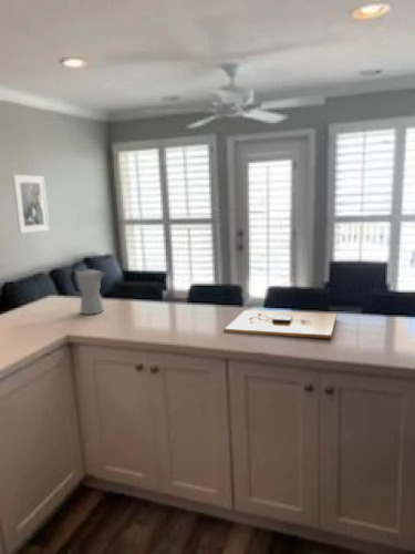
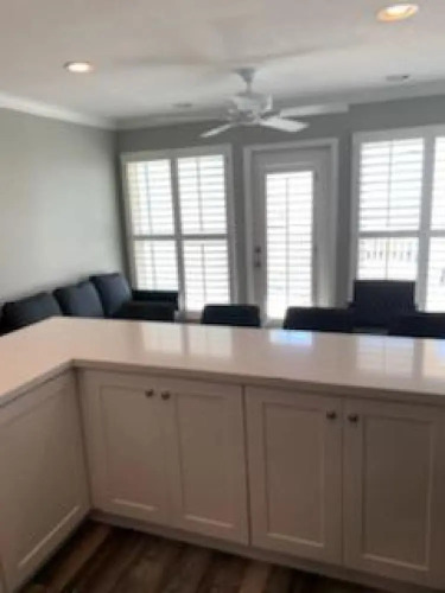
- moka pot [69,264,106,316]
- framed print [11,174,51,235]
- cutting board [224,309,338,340]
